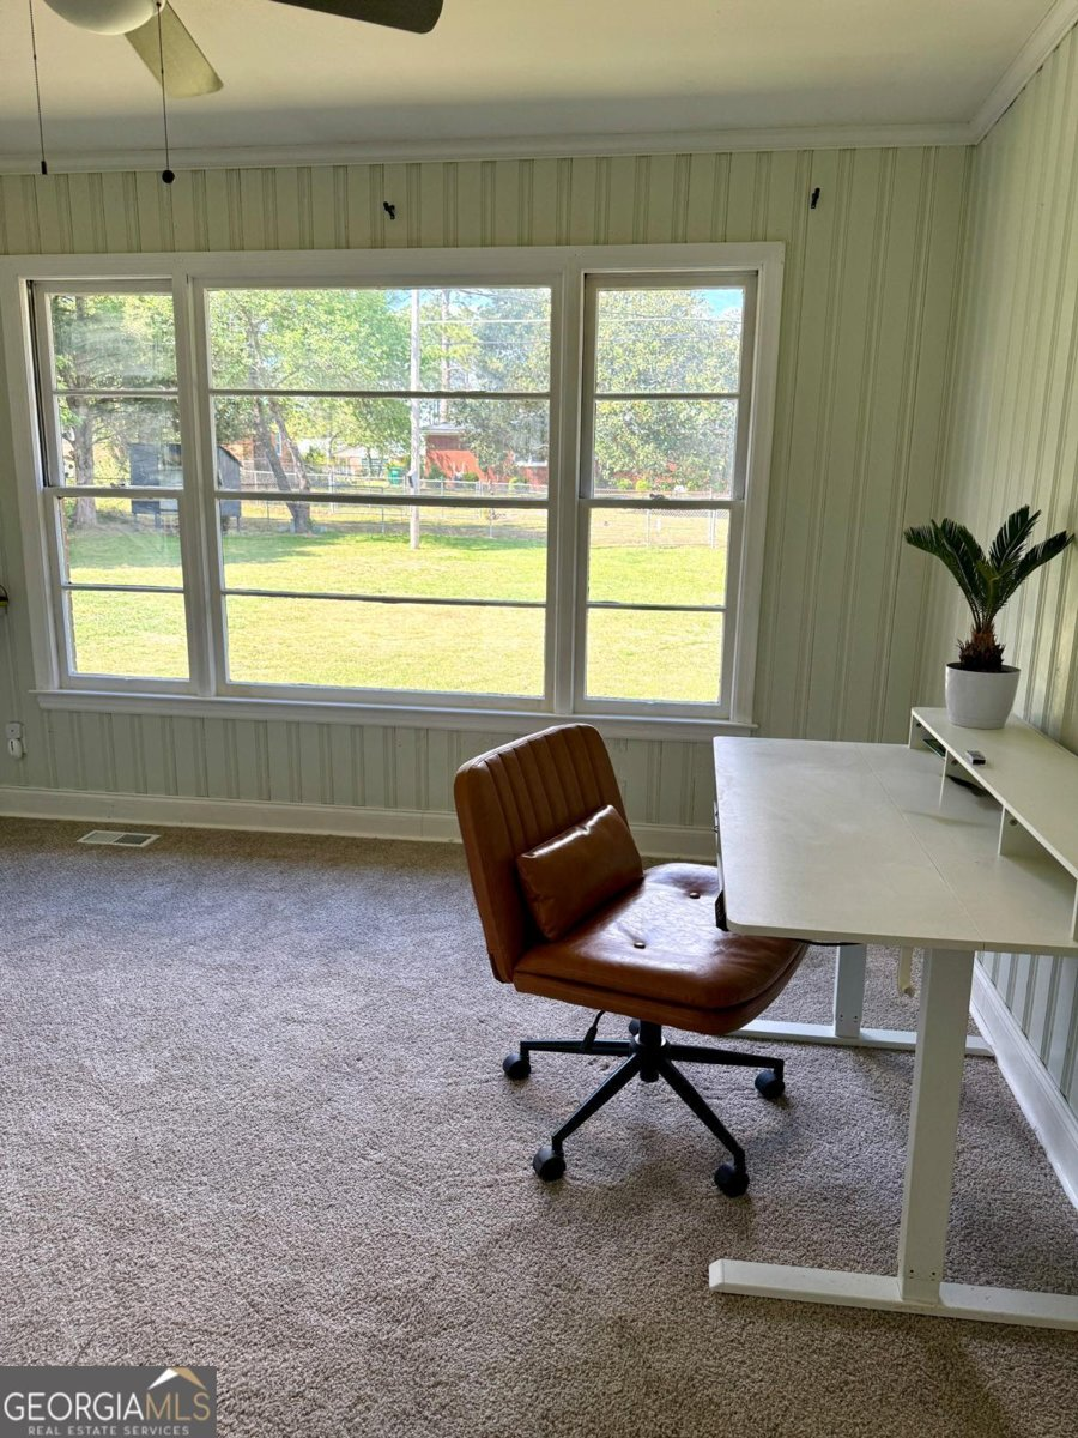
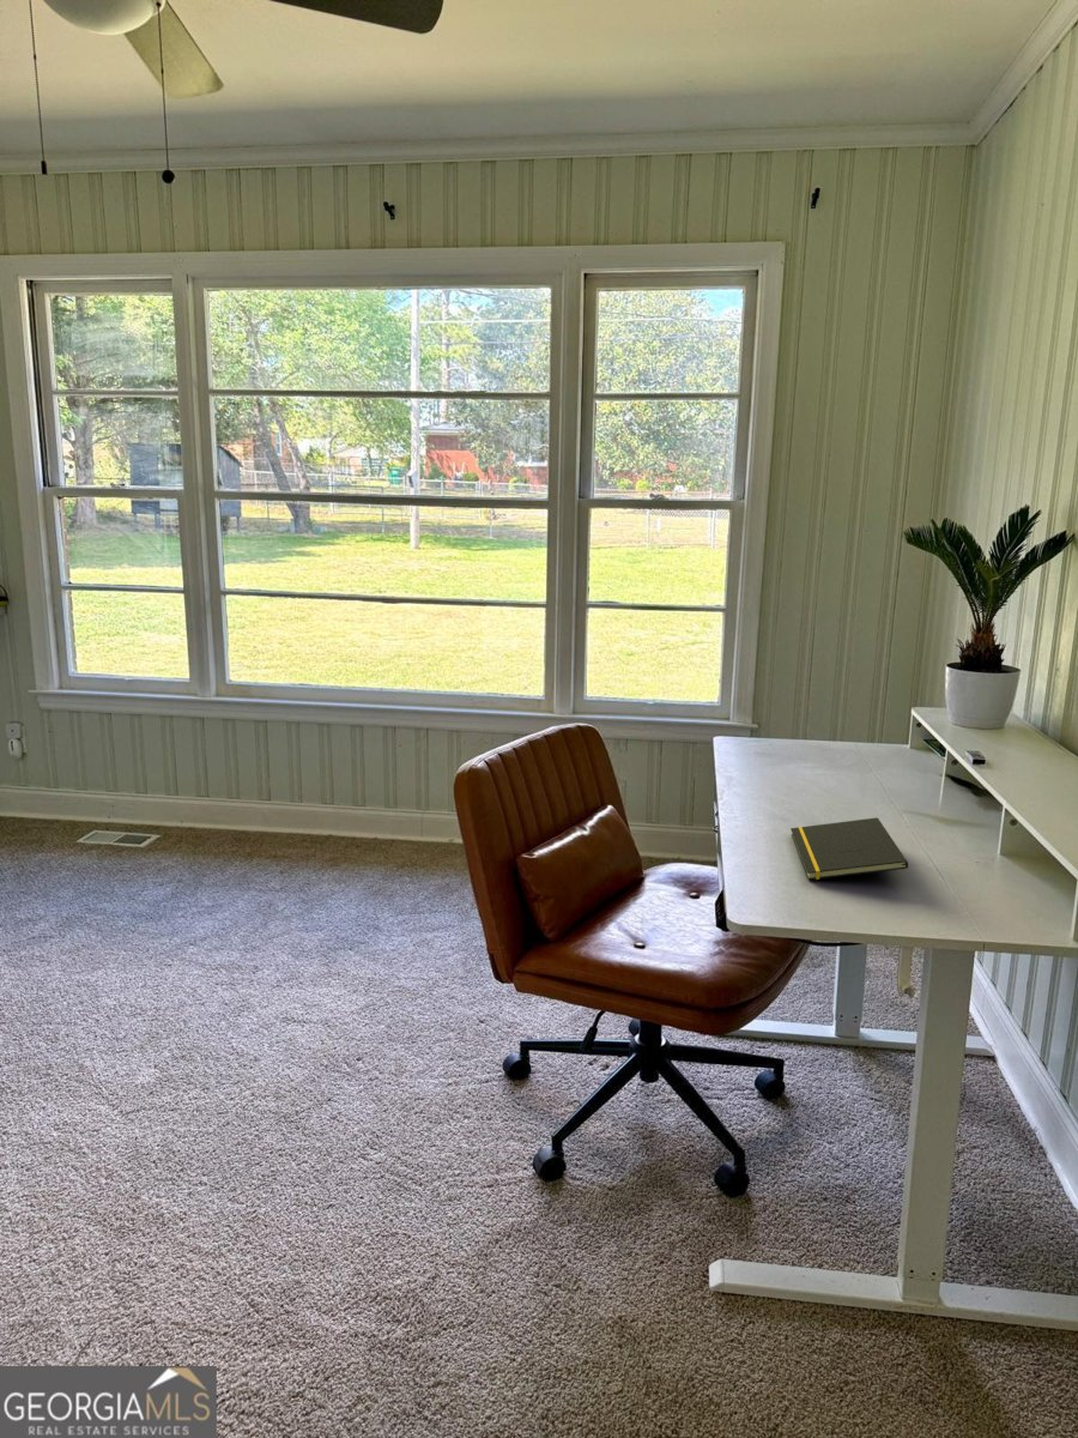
+ notepad [789,816,909,881]
